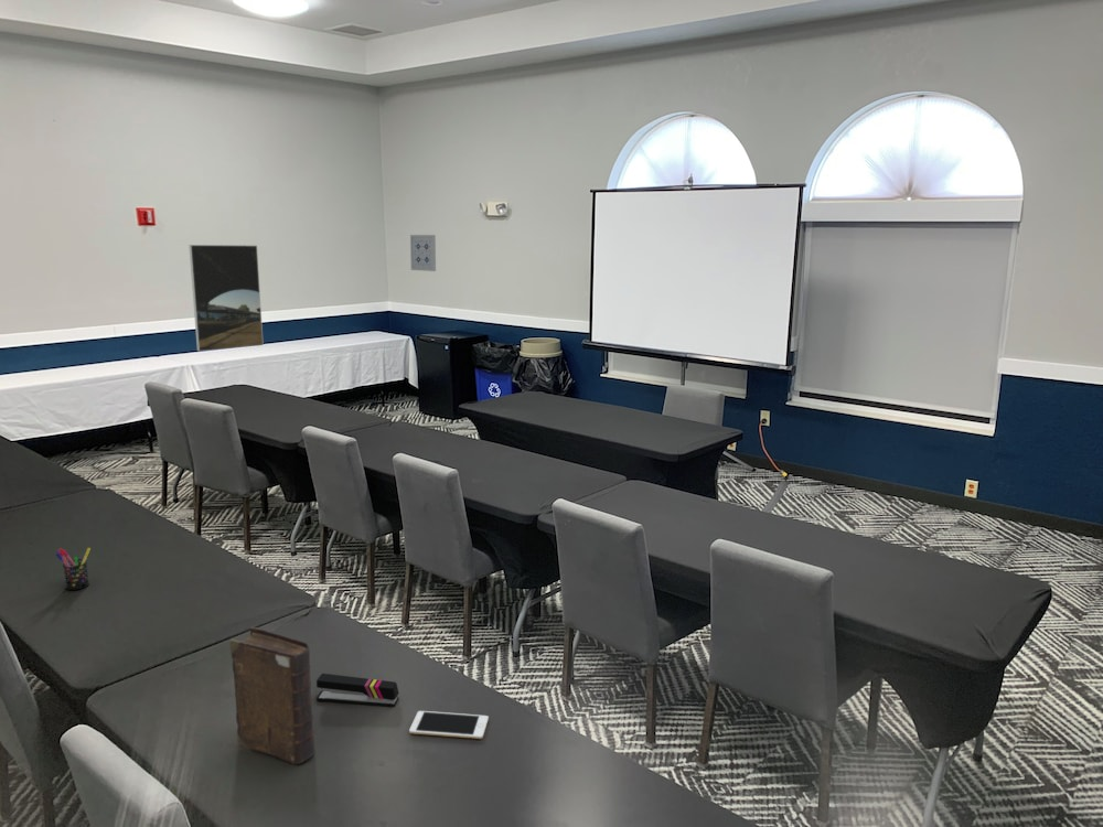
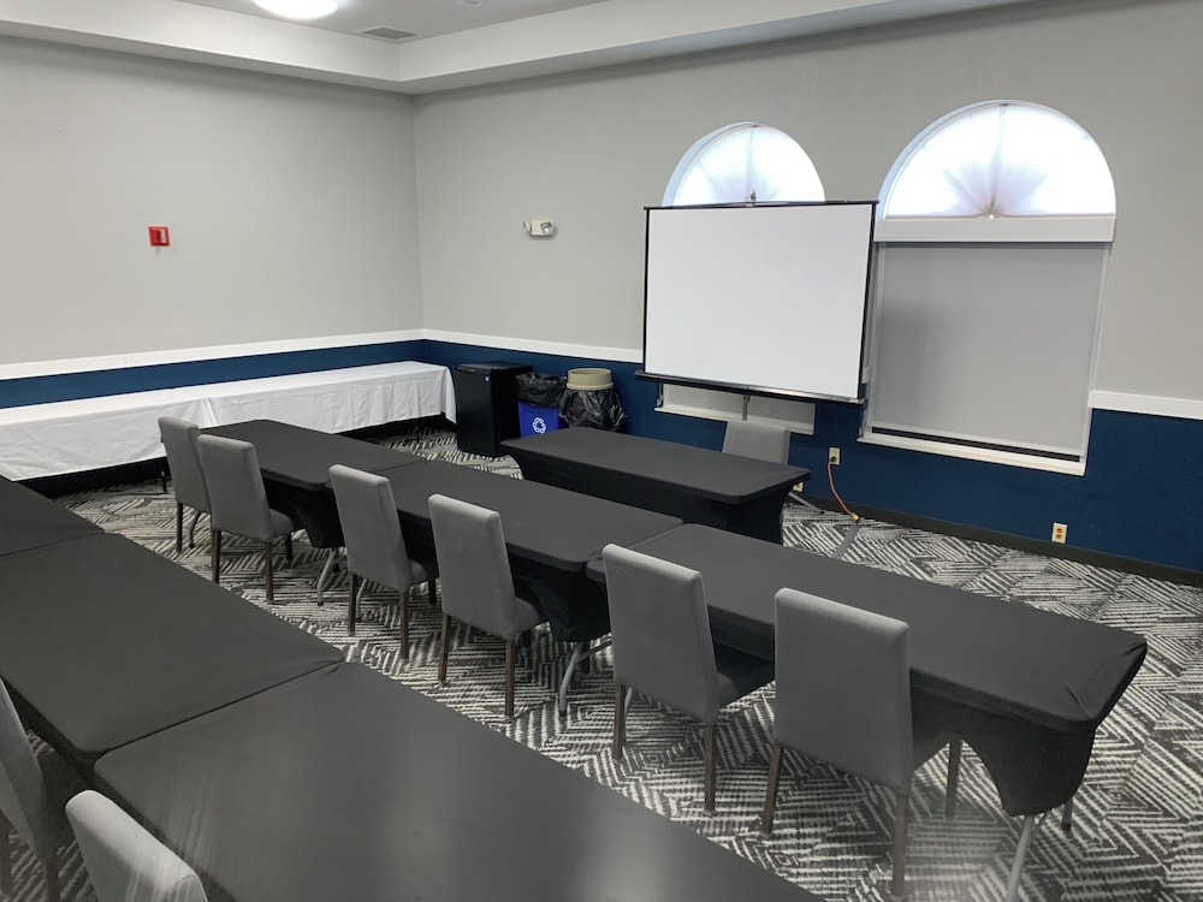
- wall art [409,234,437,272]
- pen holder [55,547,92,591]
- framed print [188,244,265,352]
- cell phone [408,710,490,740]
- stapler [315,673,399,708]
- book [228,626,317,765]
